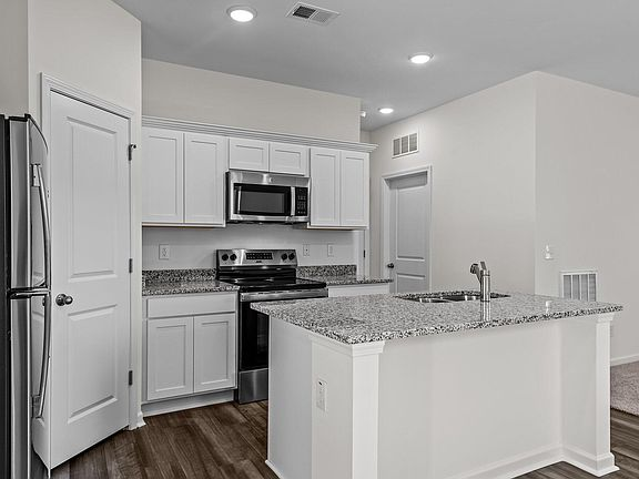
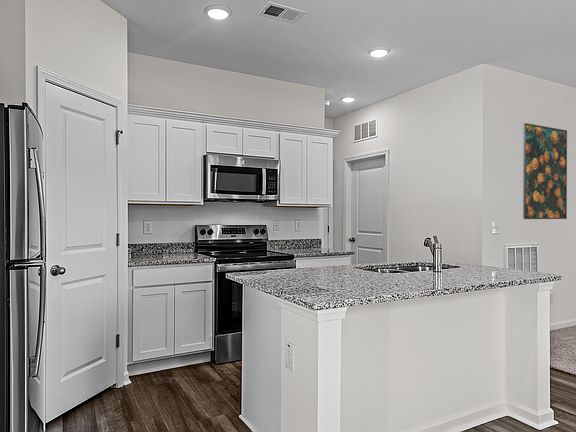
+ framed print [522,122,568,220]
